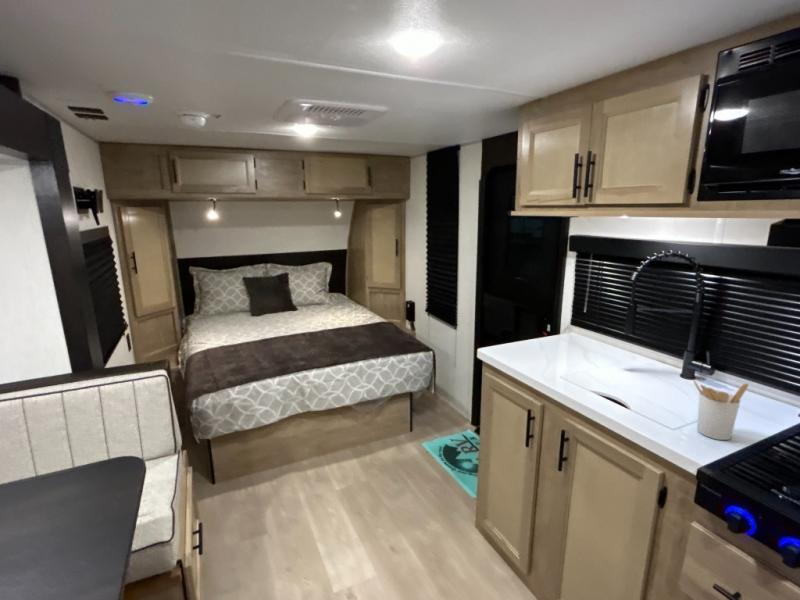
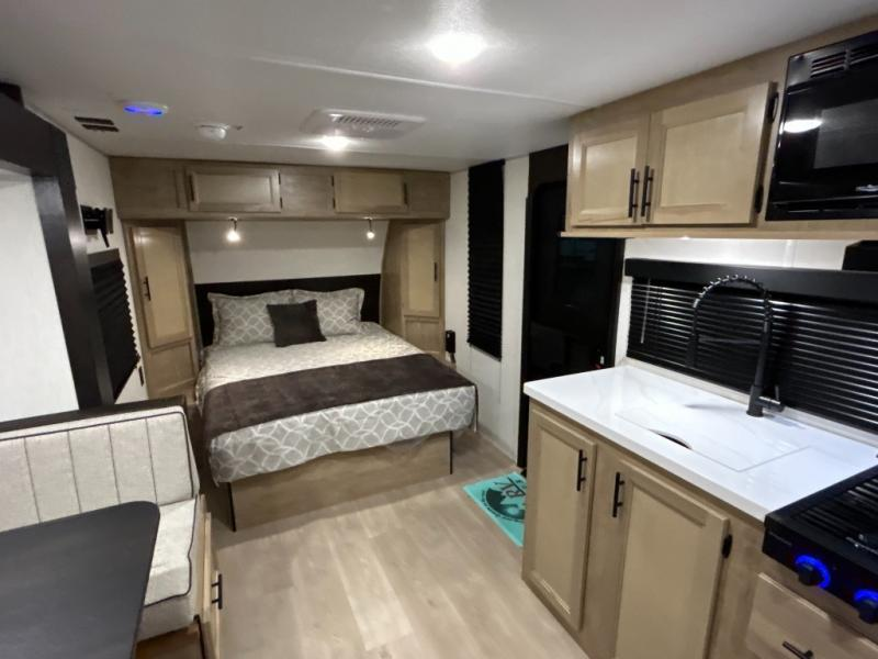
- utensil holder [692,379,749,441]
